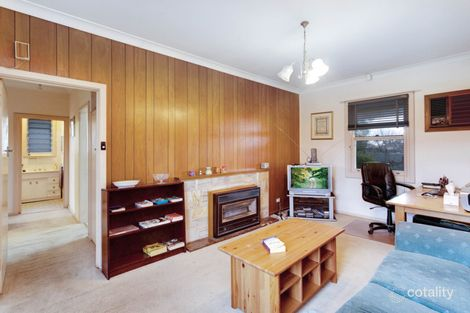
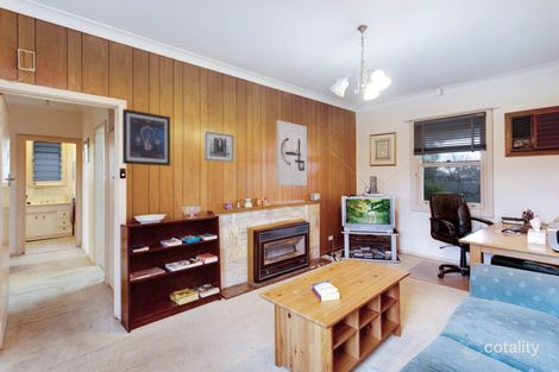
+ wall art [121,108,171,168]
+ wall art [276,119,308,187]
+ wall art [203,130,235,164]
